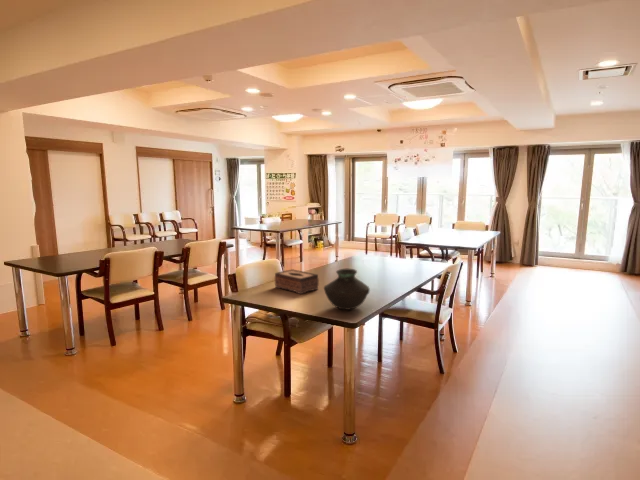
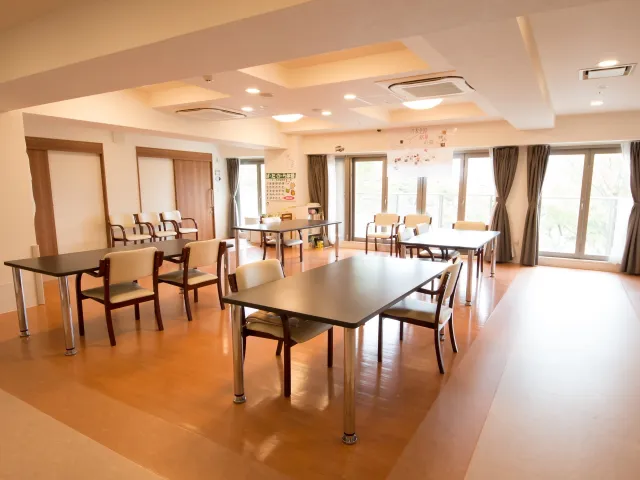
- vase [323,268,371,311]
- tissue box [274,268,320,295]
